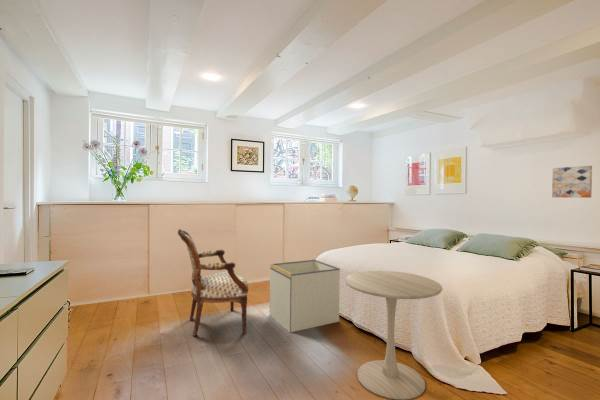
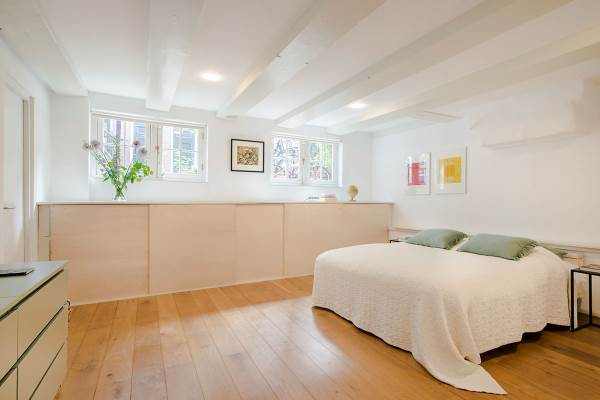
- wall art [551,165,593,199]
- armchair [177,228,249,337]
- storage bin [269,259,341,333]
- side table [344,270,443,400]
